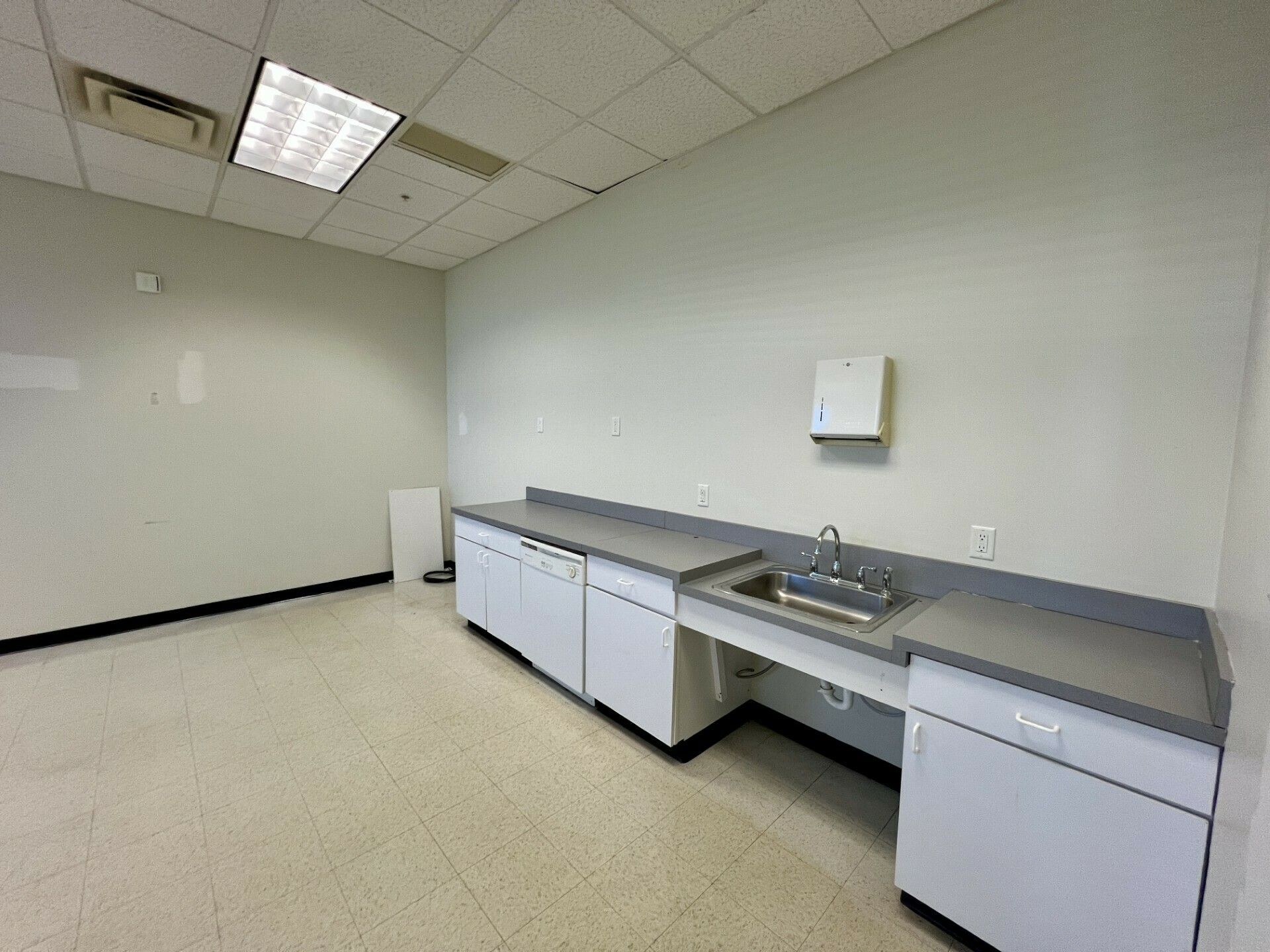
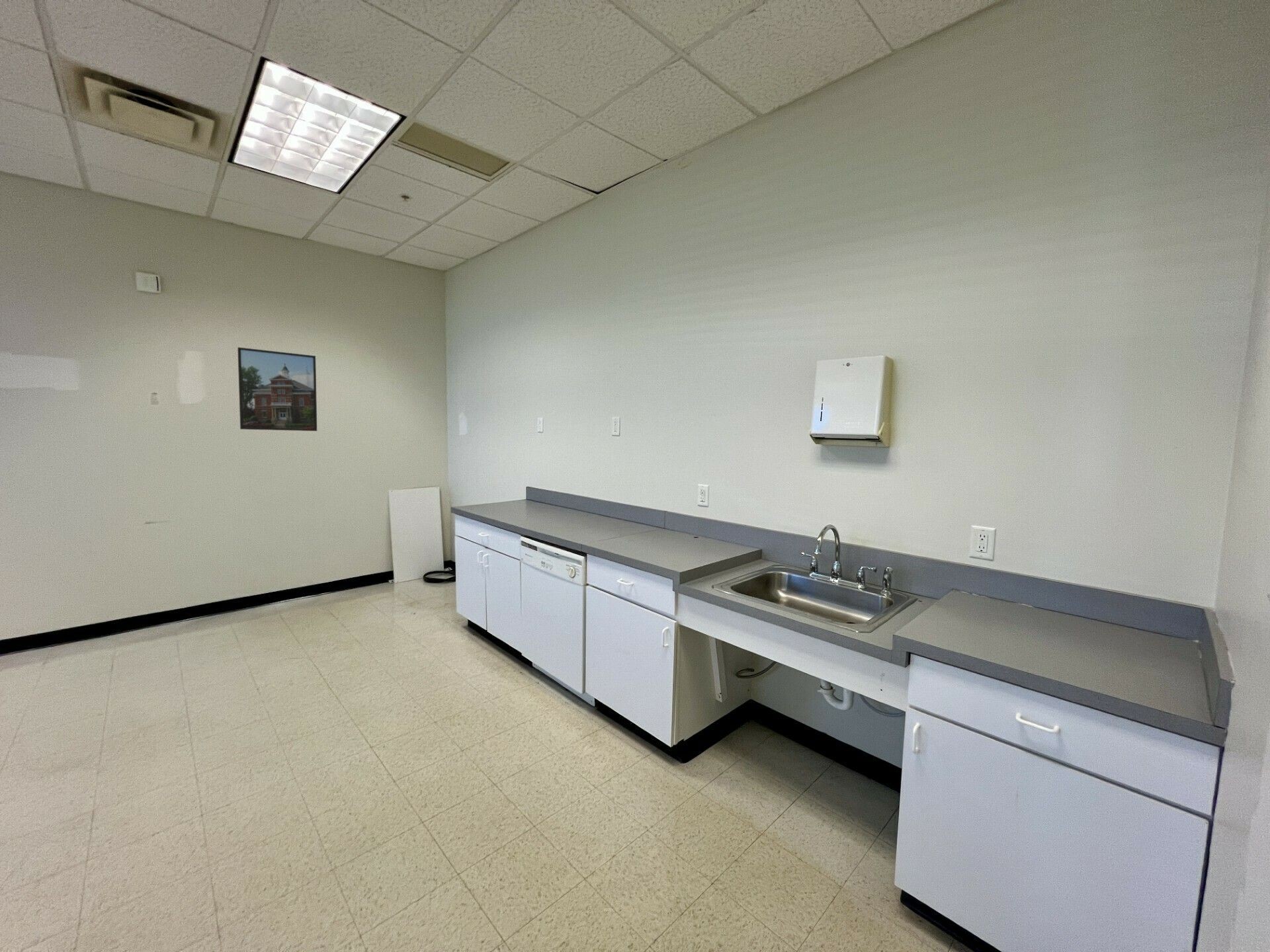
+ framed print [237,346,318,432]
